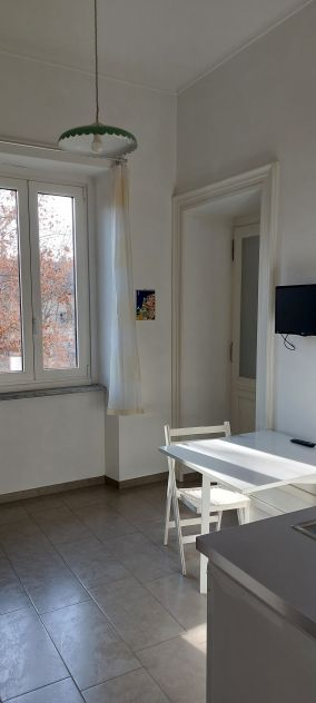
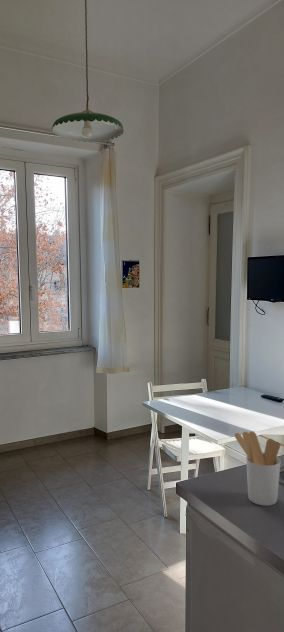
+ utensil holder [234,431,282,507]
